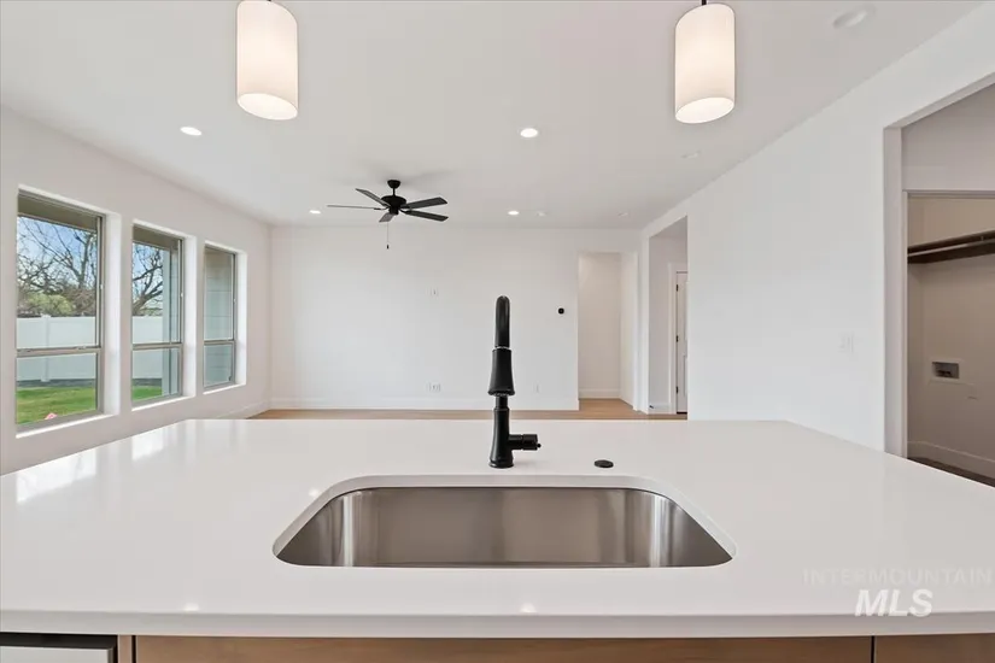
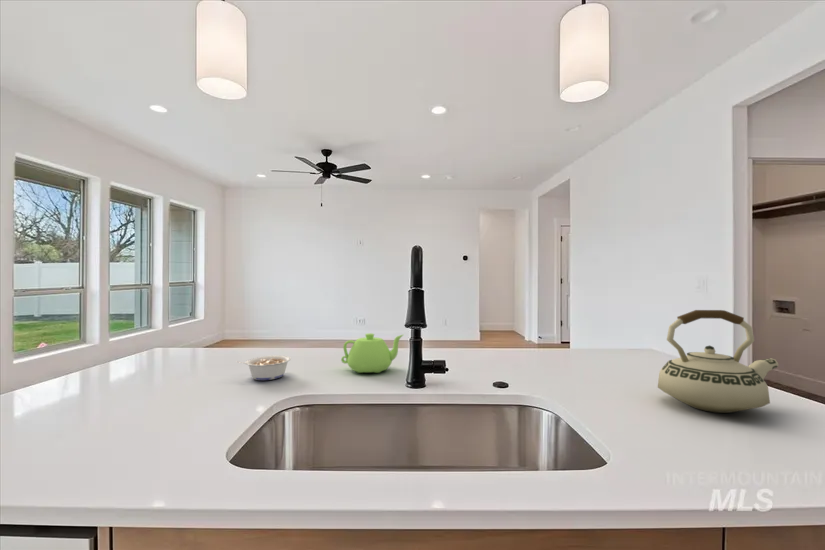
+ teapot [340,332,404,374]
+ legume [235,354,292,381]
+ teakettle [657,309,779,414]
